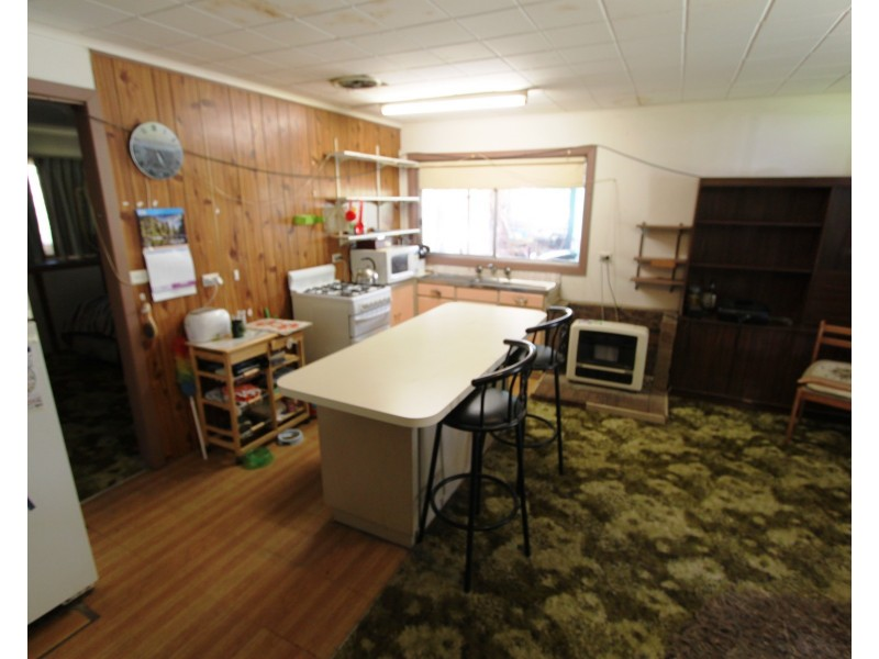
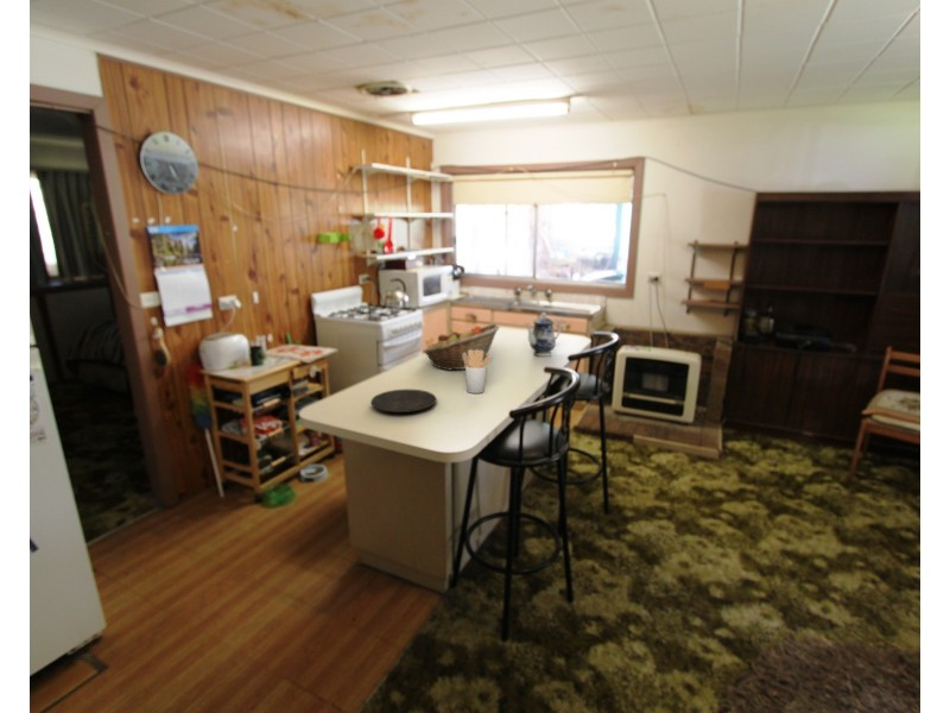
+ fruit basket [423,323,501,372]
+ plate [369,389,438,414]
+ teapot [524,311,563,358]
+ utensil holder [463,351,492,395]
